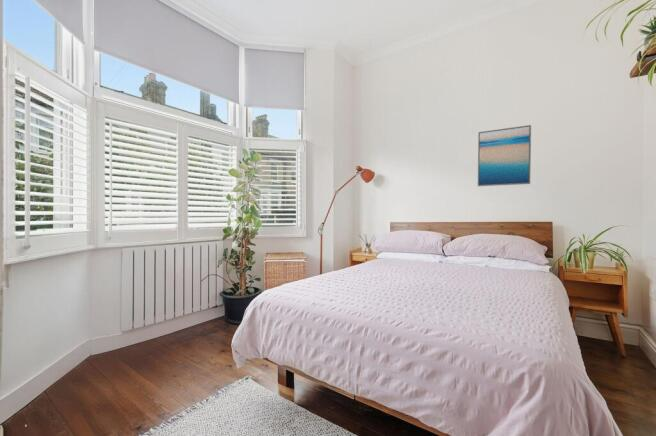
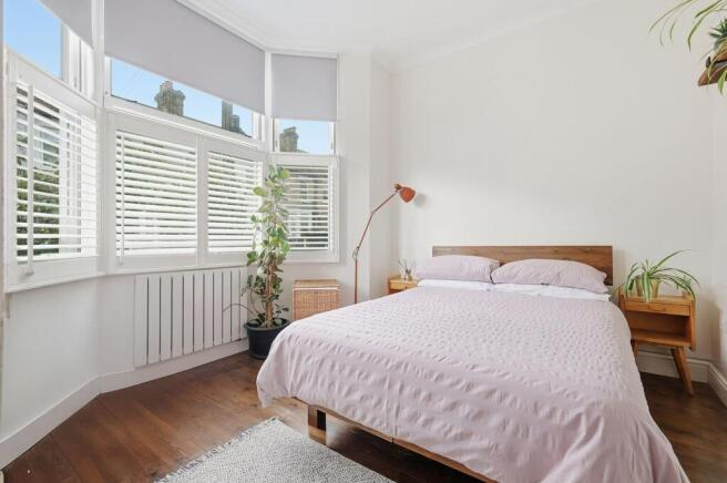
- wall art [477,124,532,187]
